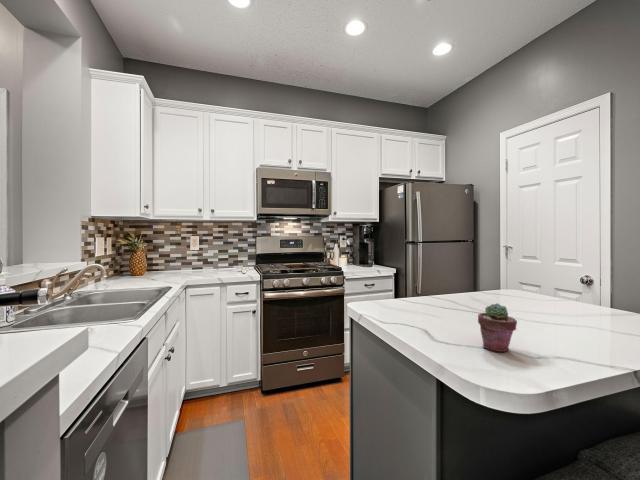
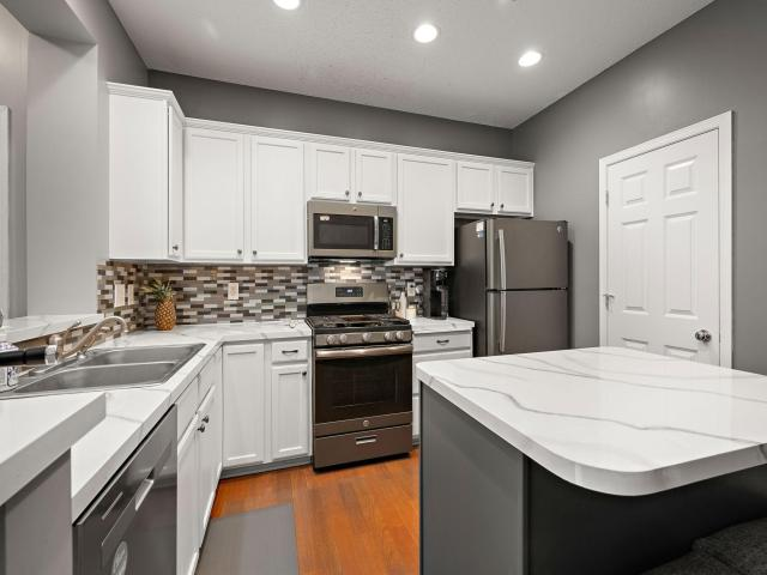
- potted succulent [477,302,518,353]
